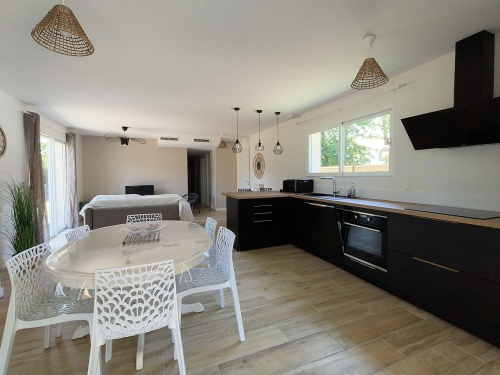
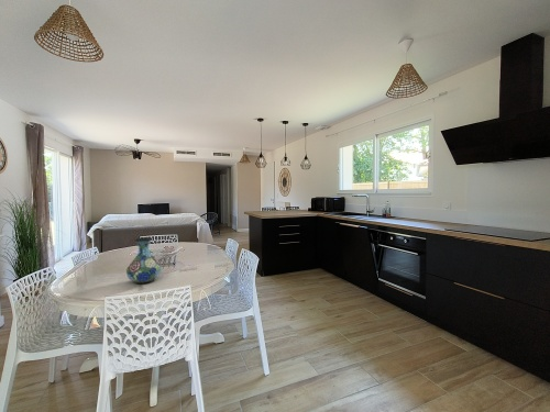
+ vase [125,236,163,286]
